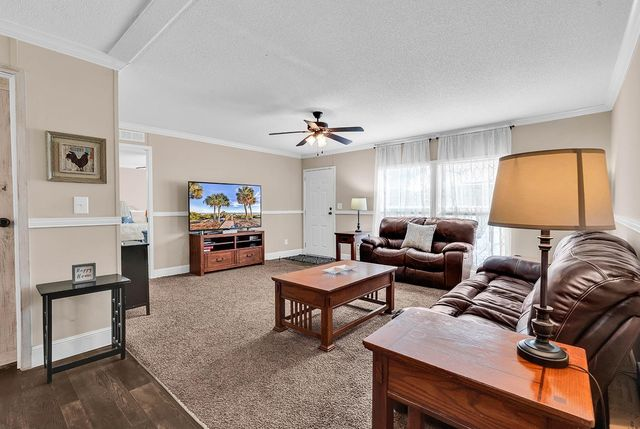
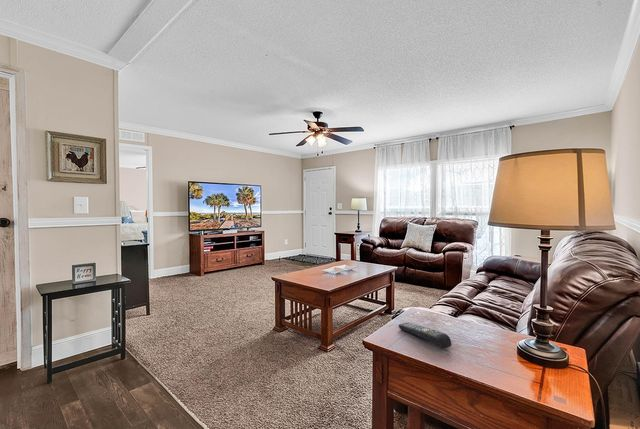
+ remote control [398,321,452,350]
